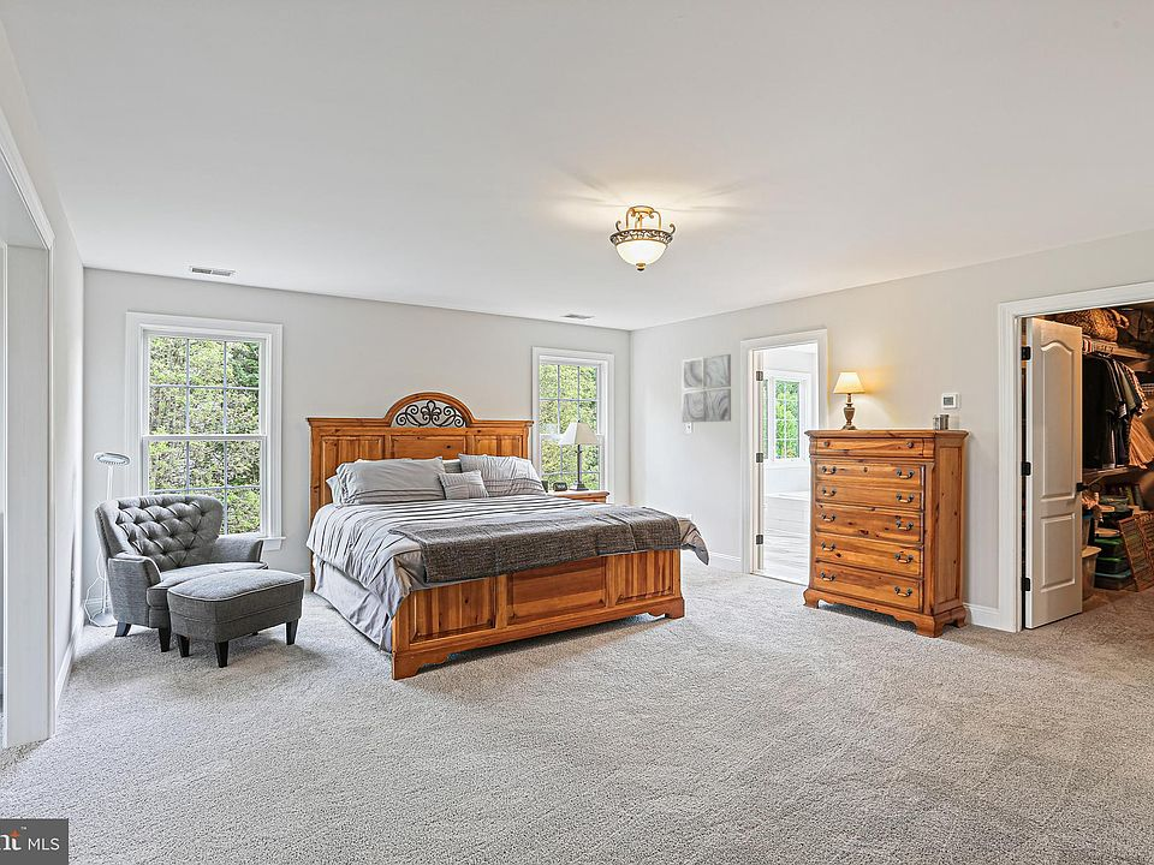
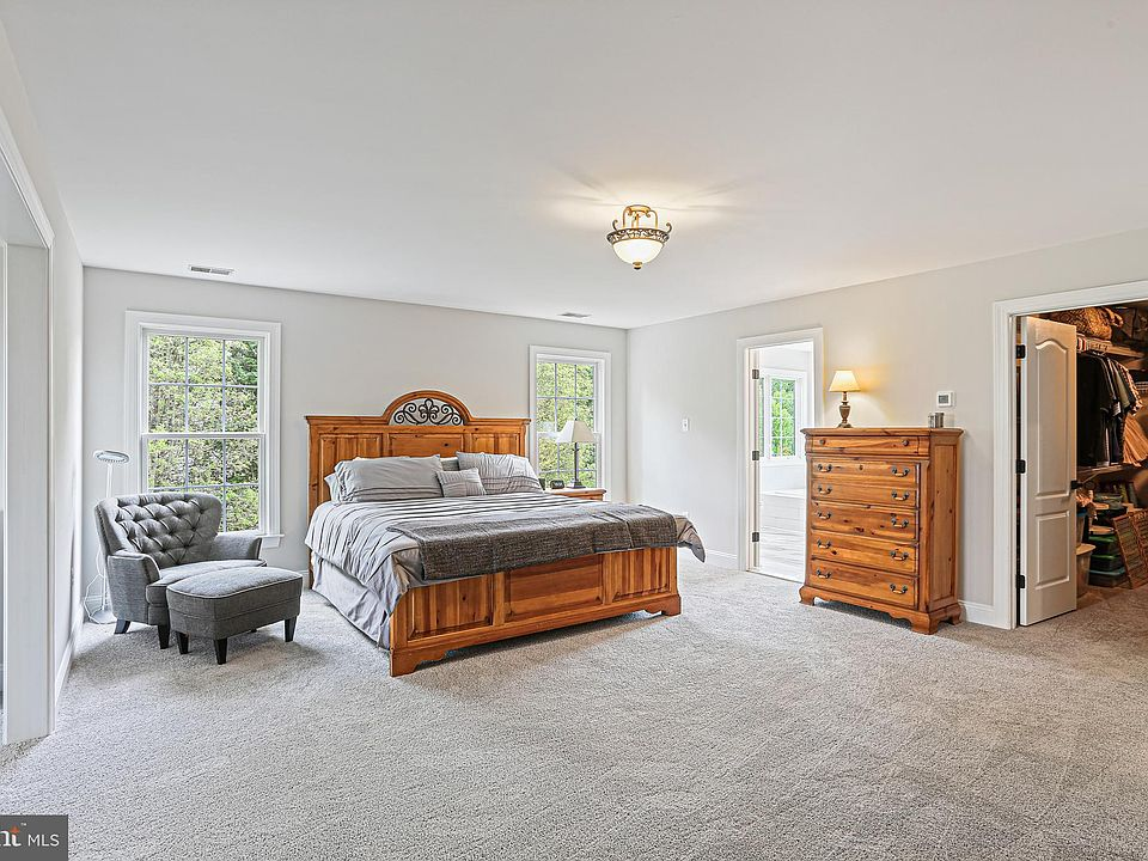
- wall art [680,353,732,424]
